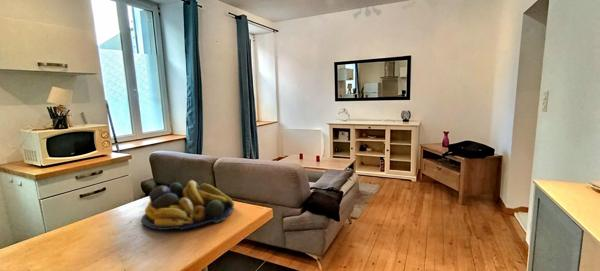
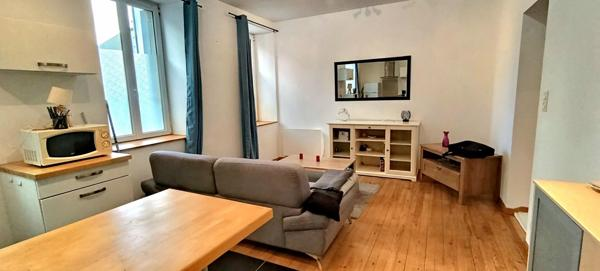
- fruit bowl [140,179,235,231]
